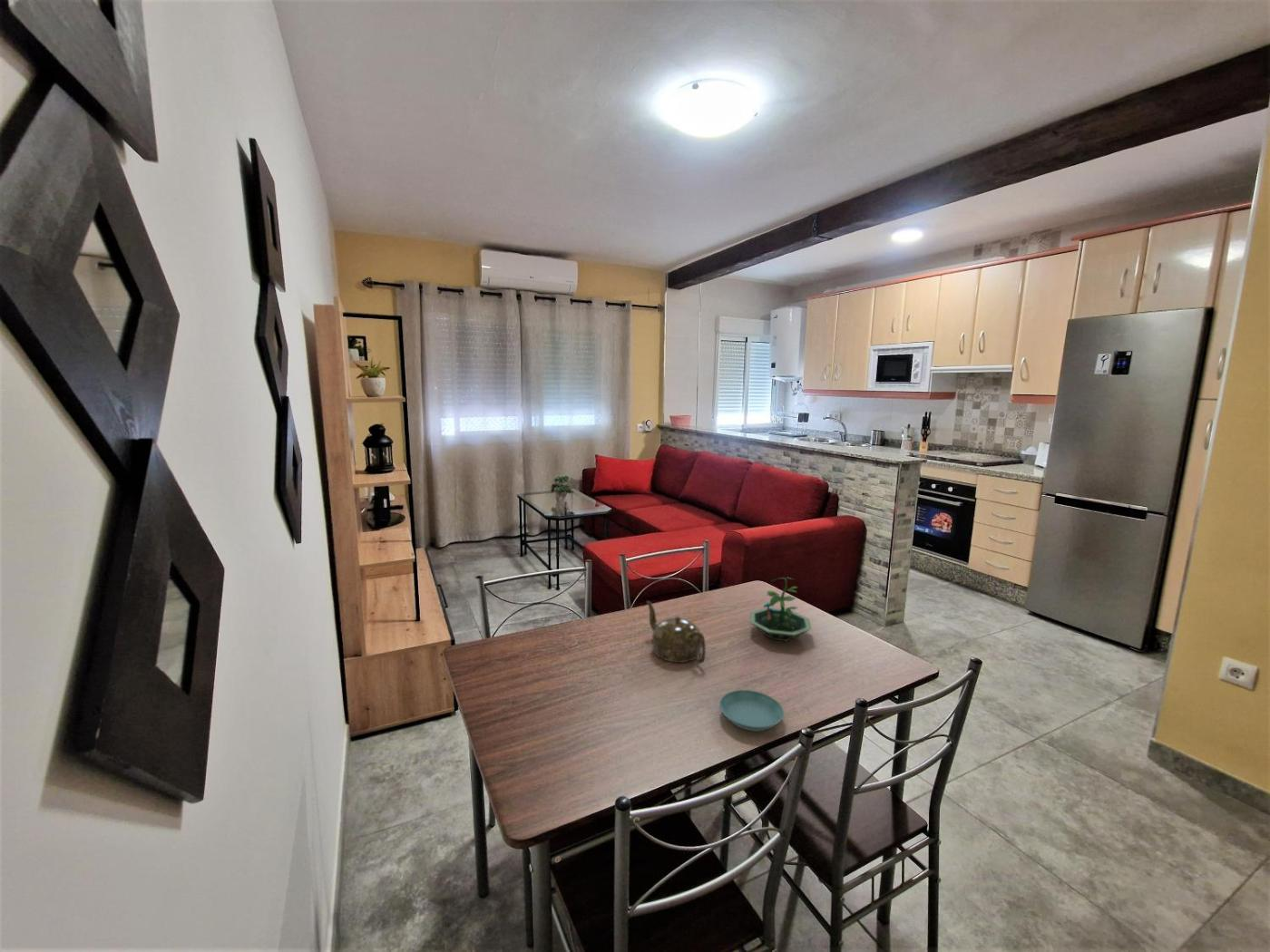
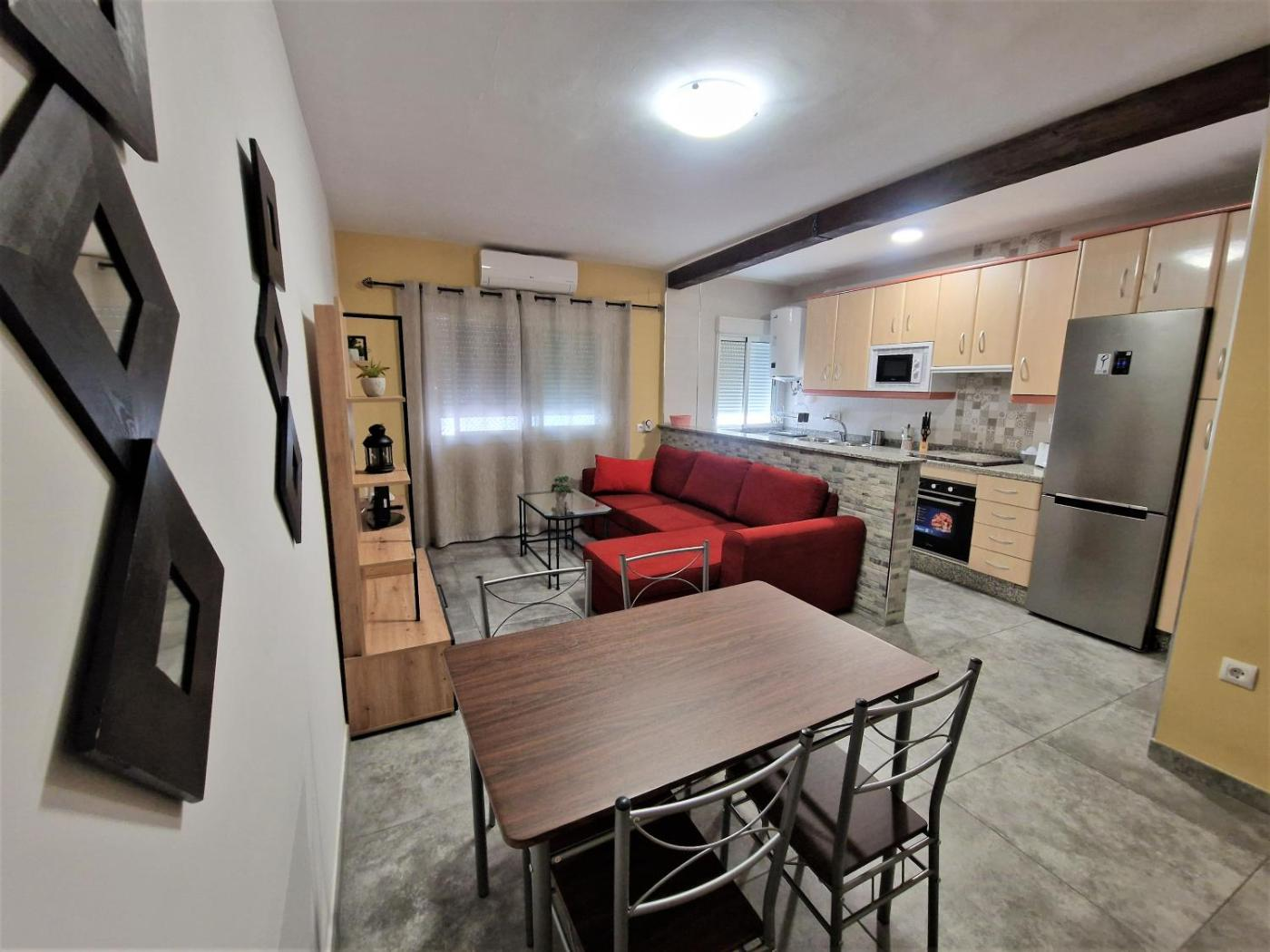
- terrarium [749,576,813,642]
- teapot [646,600,707,664]
- saucer [718,689,785,732]
